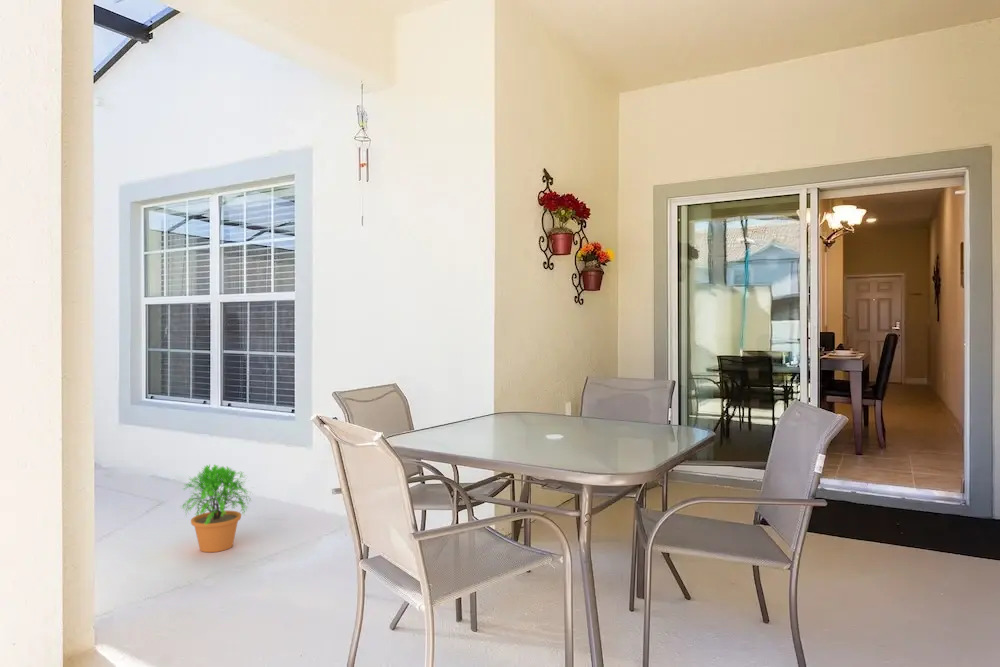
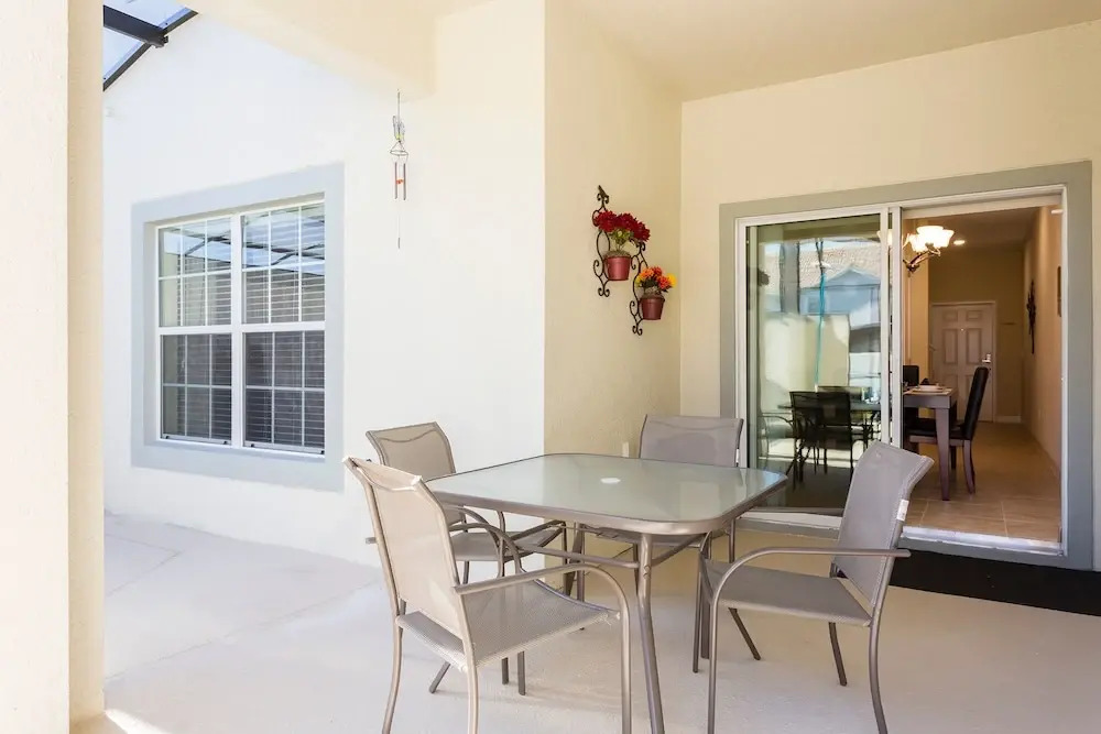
- potted plant [180,463,254,553]
